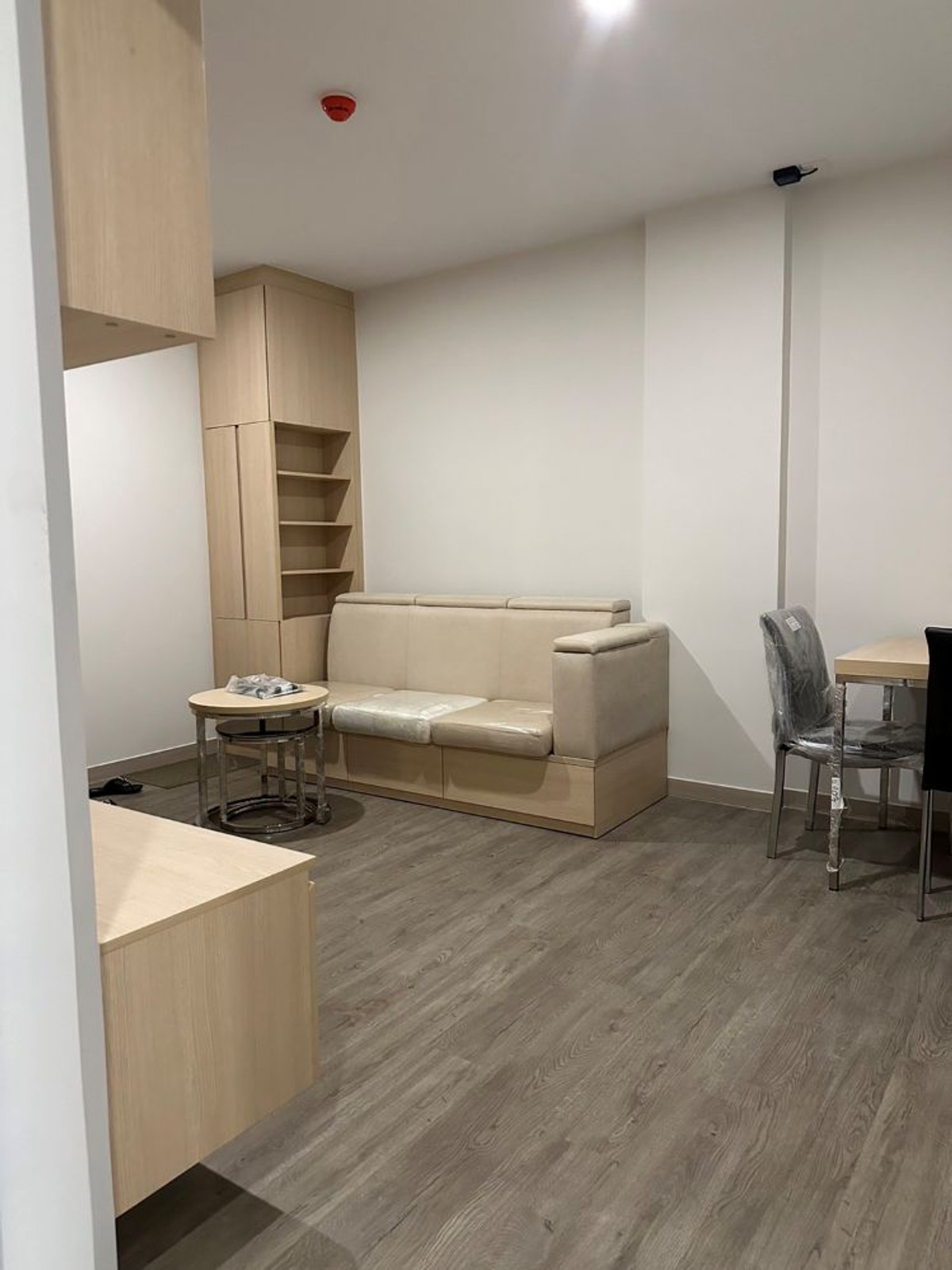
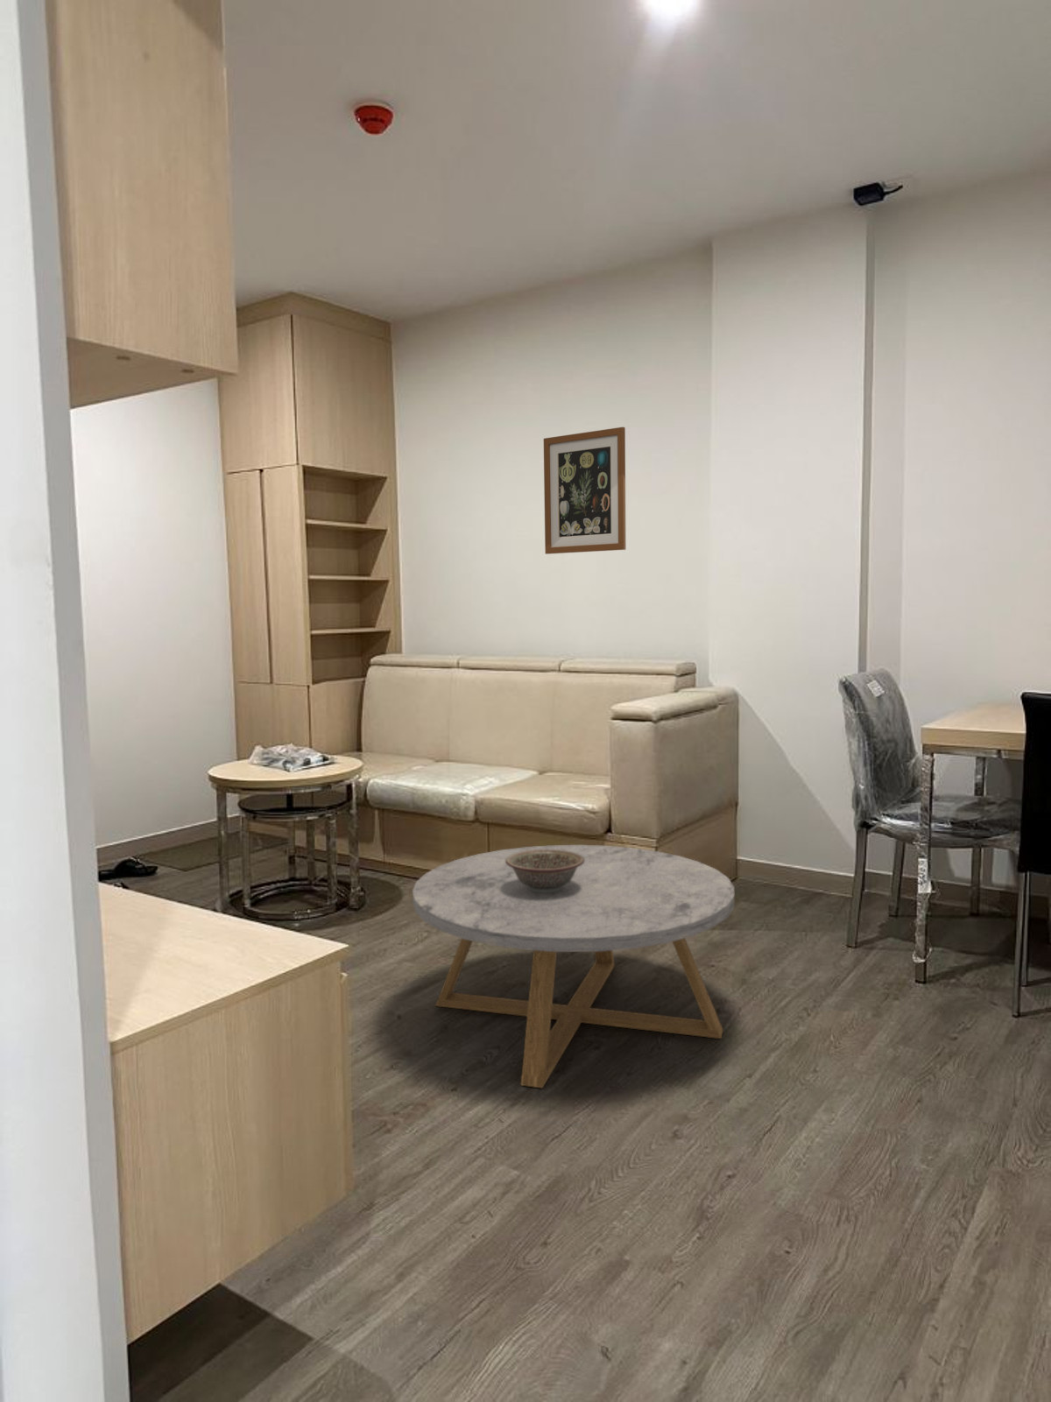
+ wall art [543,426,627,555]
+ decorative bowl [506,849,584,893]
+ coffee table [412,845,735,1090]
